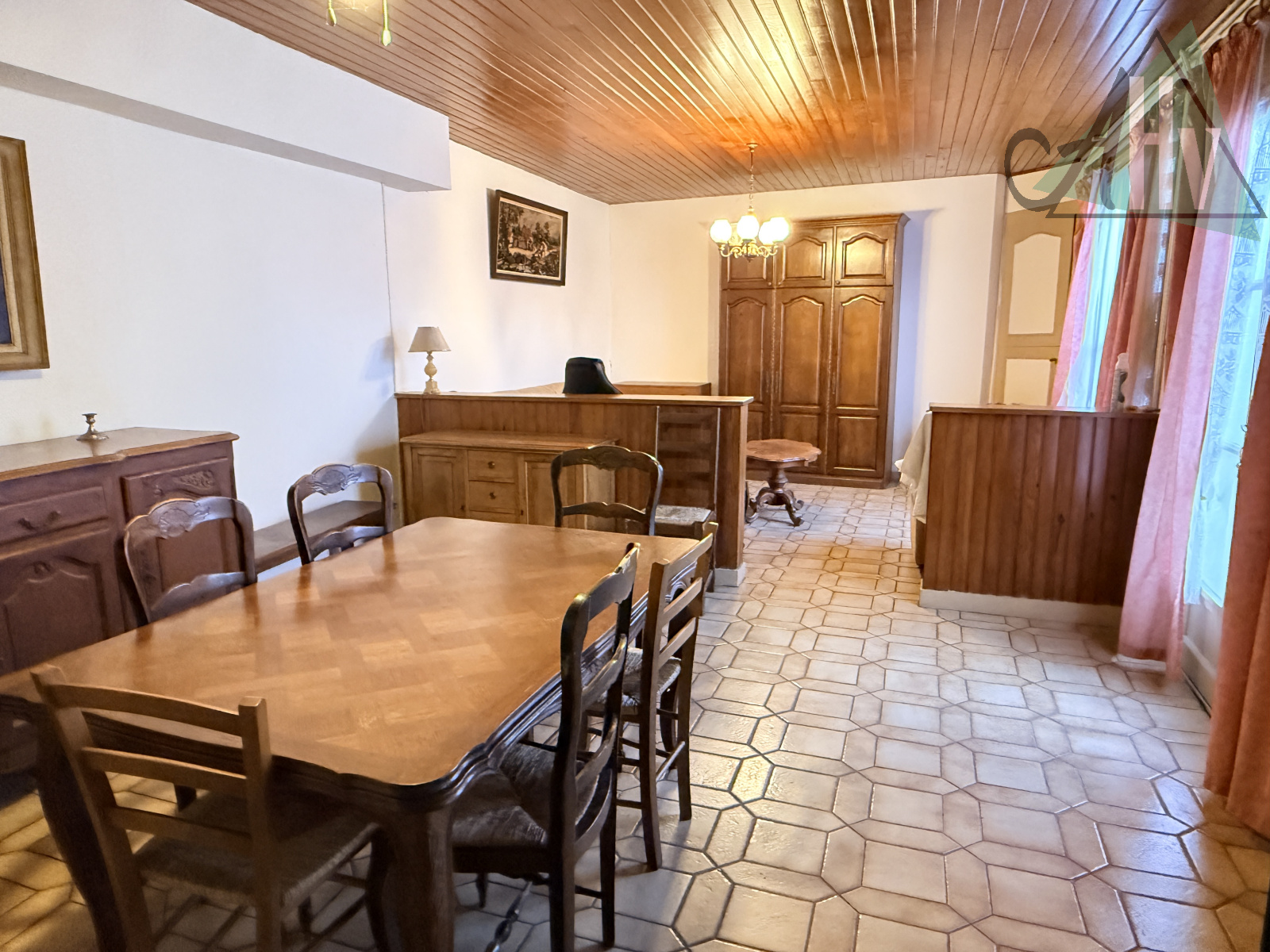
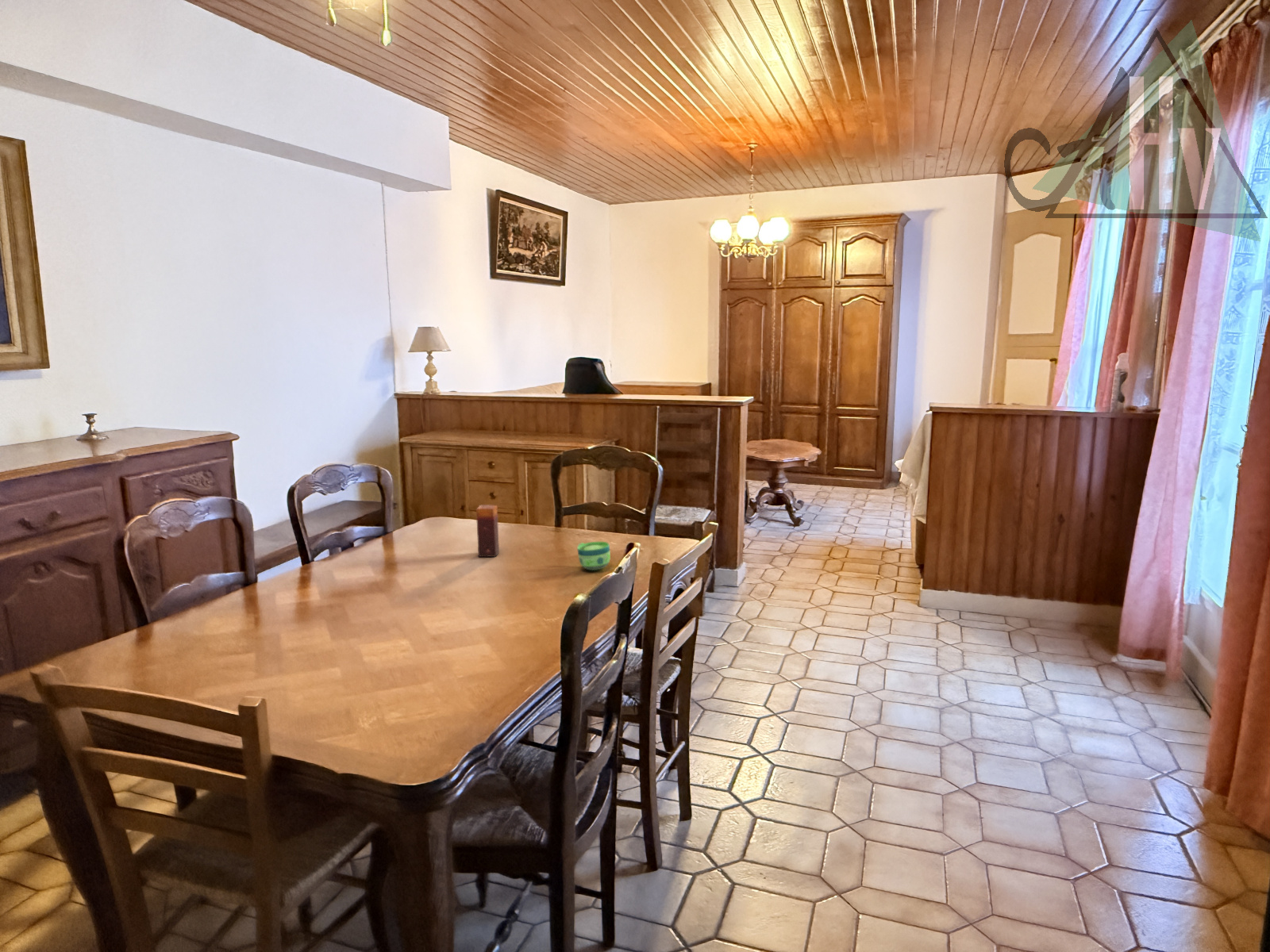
+ candle [475,504,500,558]
+ cup [576,541,611,571]
